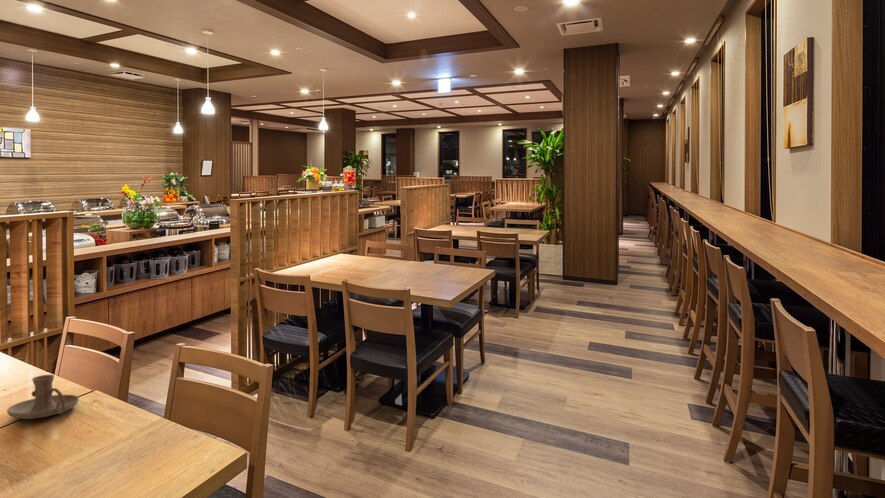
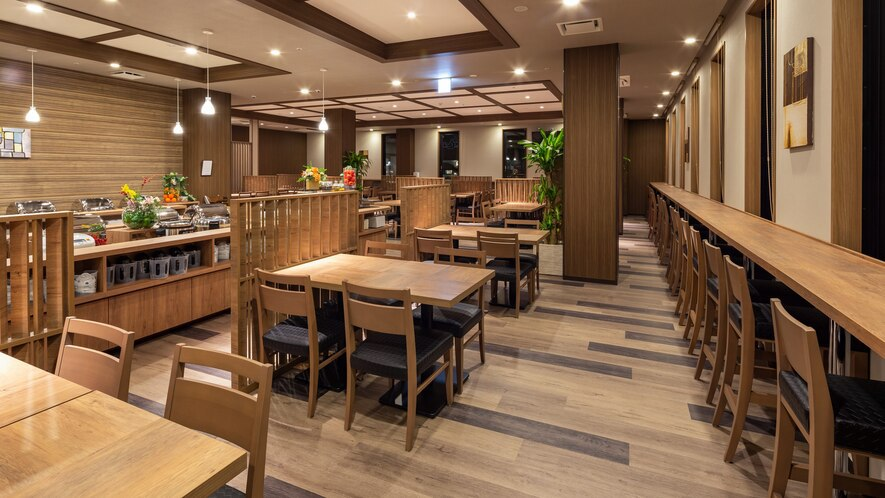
- candle holder [6,374,80,420]
